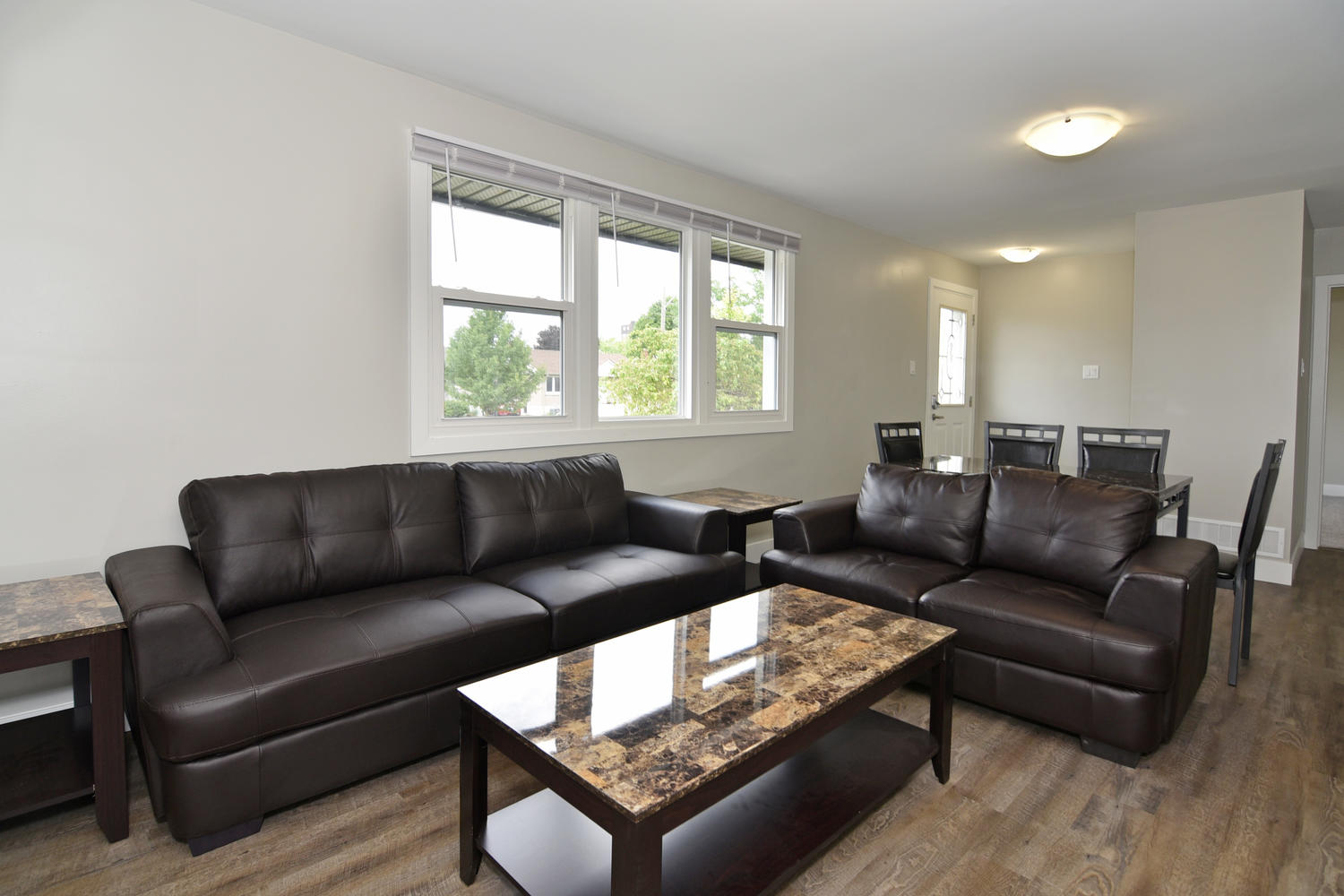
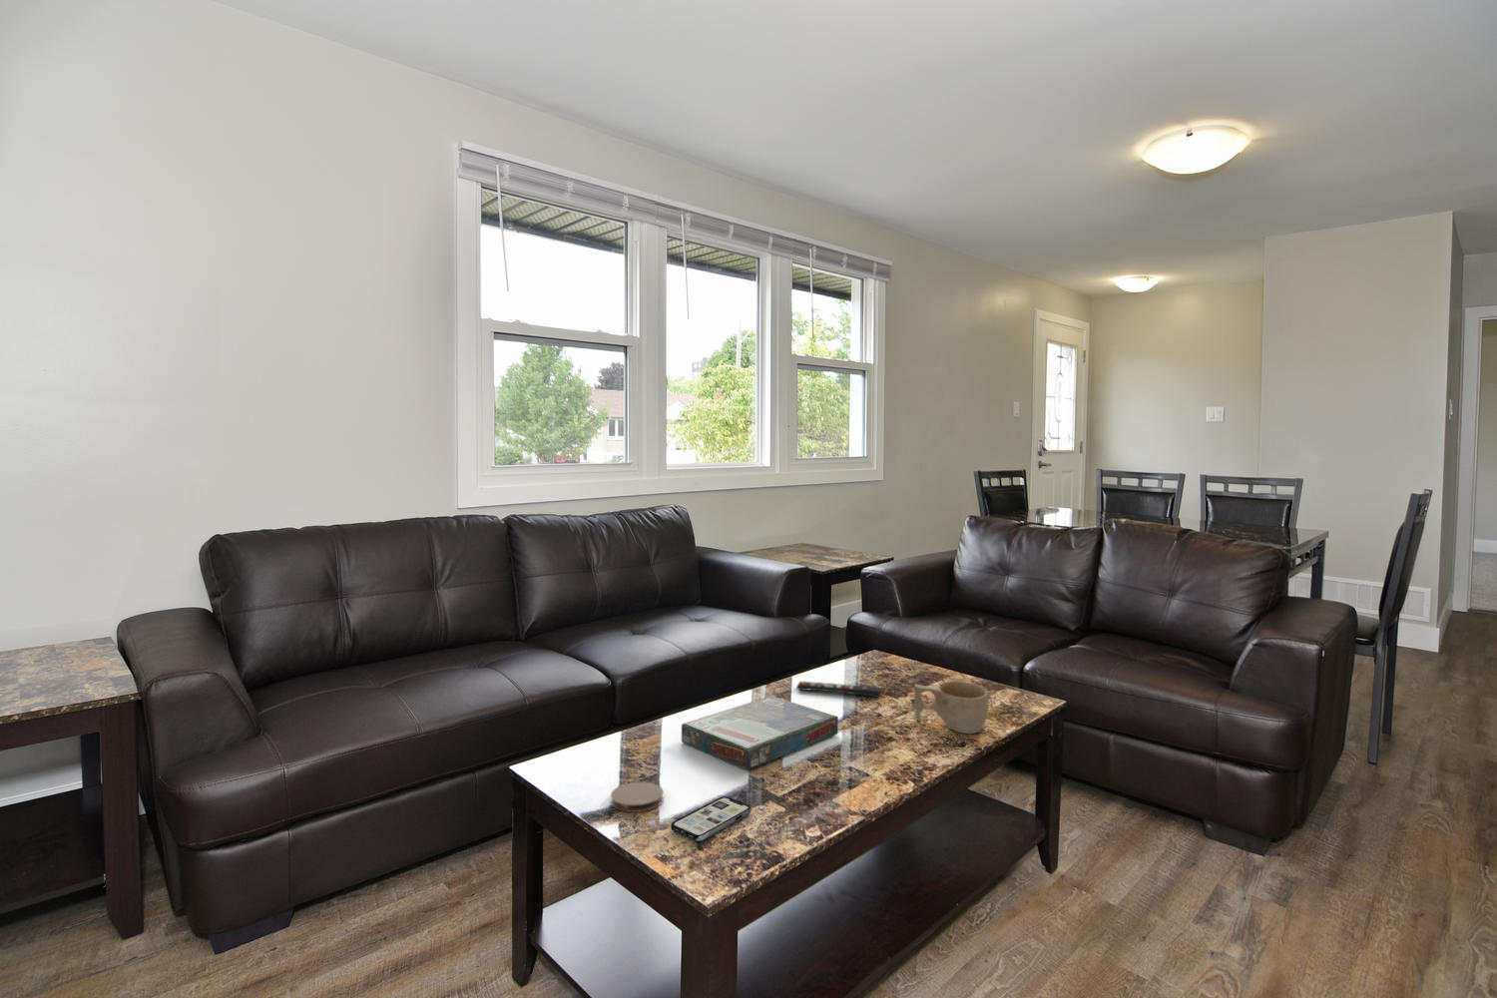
+ phone case [669,795,753,842]
+ coaster [609,782,665,813]
+ board game [681,695,840,771]
+ cup [913,681,990,734]
+ remote control [795,679,882,698]
